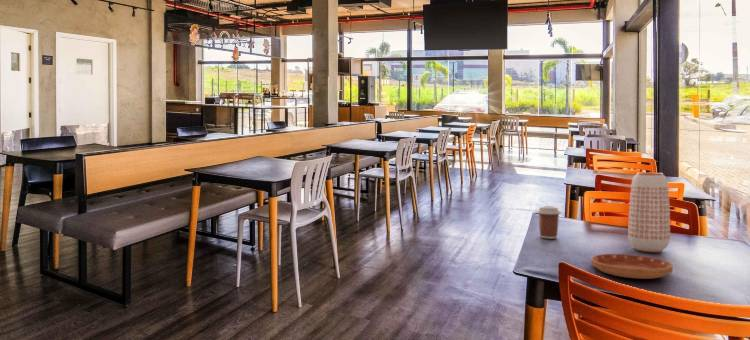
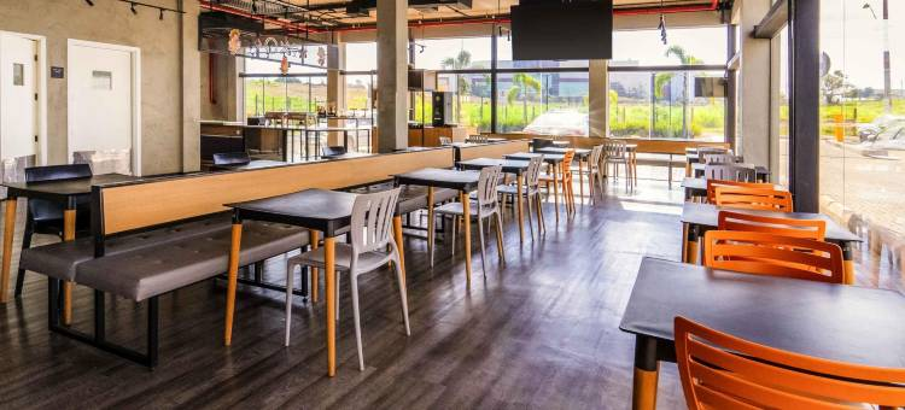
- planter [627,172,671,253]
- saucer [590,253,674,280]
- coffee cup [536,205,562,240]
